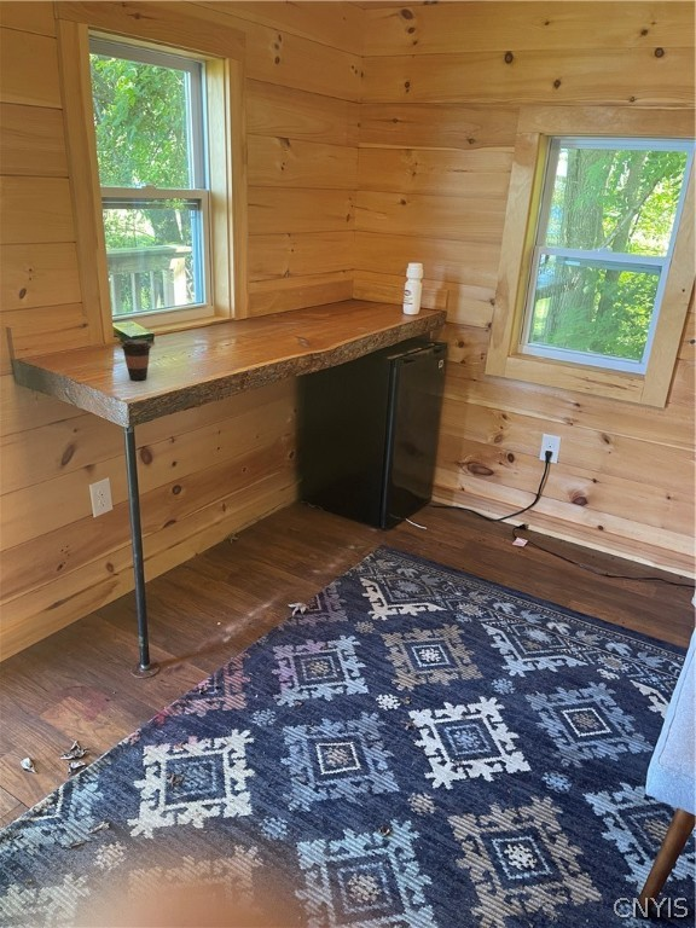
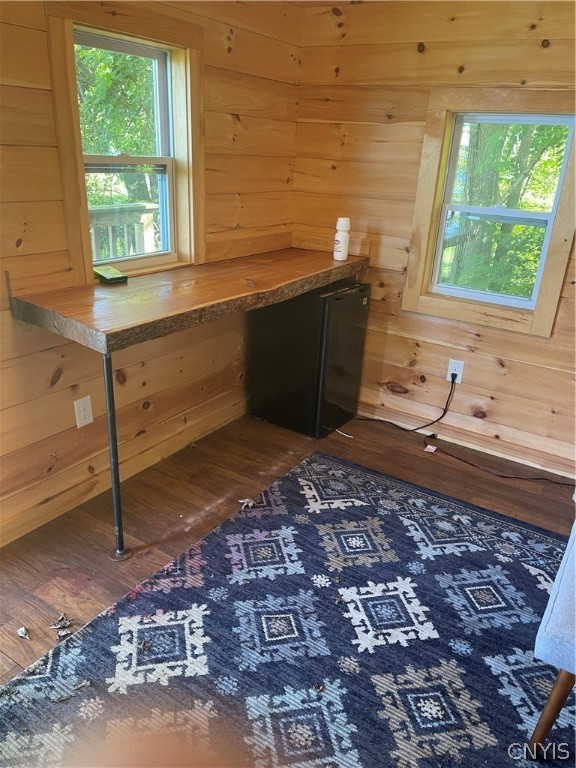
- coffee cup [120,338,152,382]
